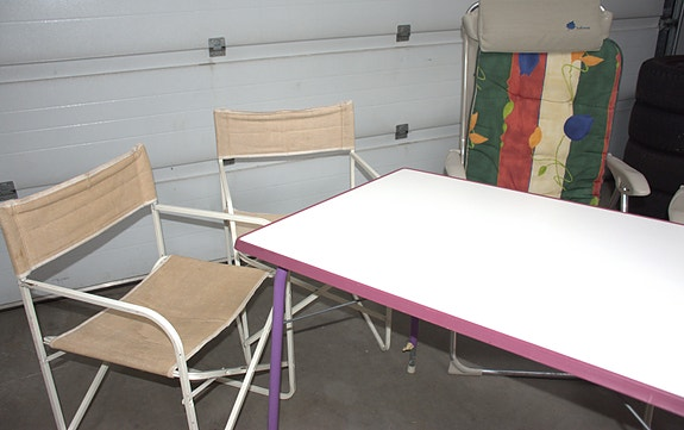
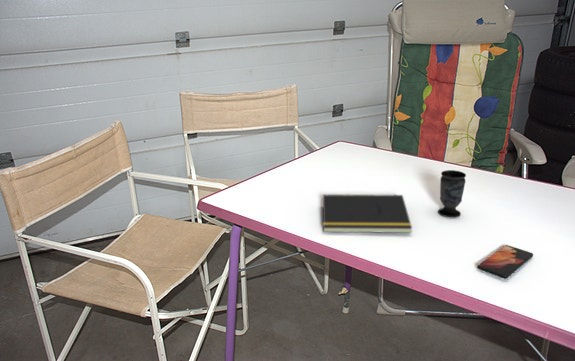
+ smartphone [476,244,534,280]
+ cup [437,169,467,218]
+ notepad [320,194,413,234]
